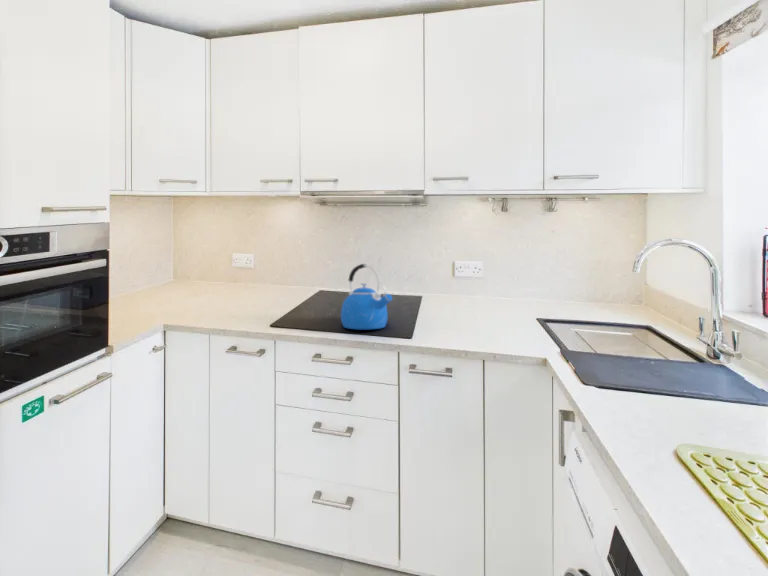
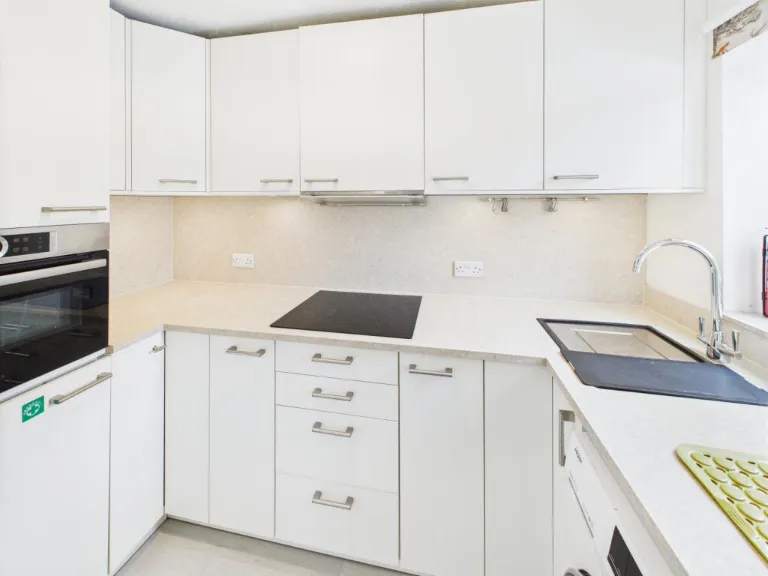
- kettle [340,263,393,330]
